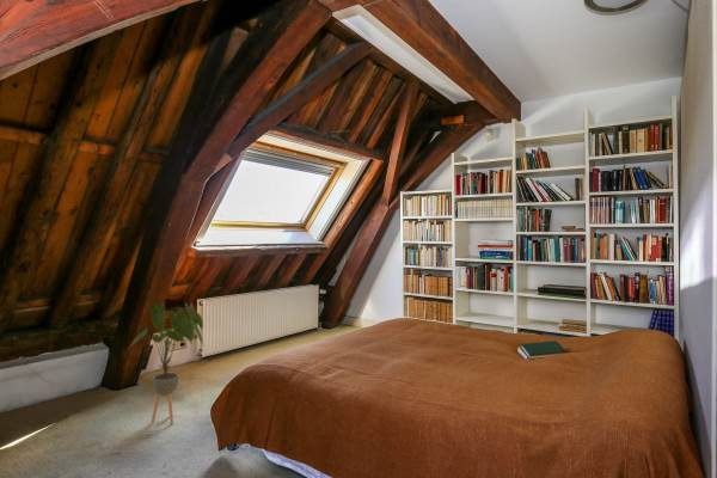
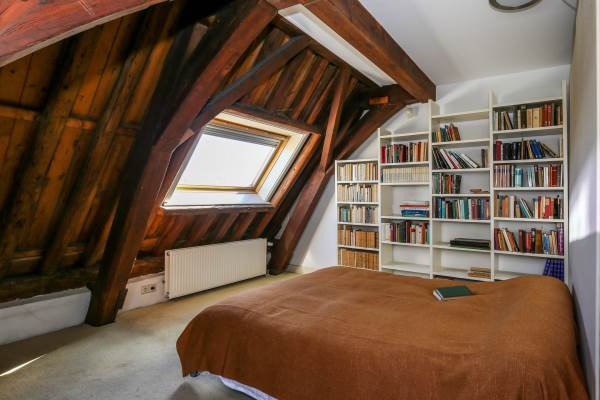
- house plant [128,301,206,425]
